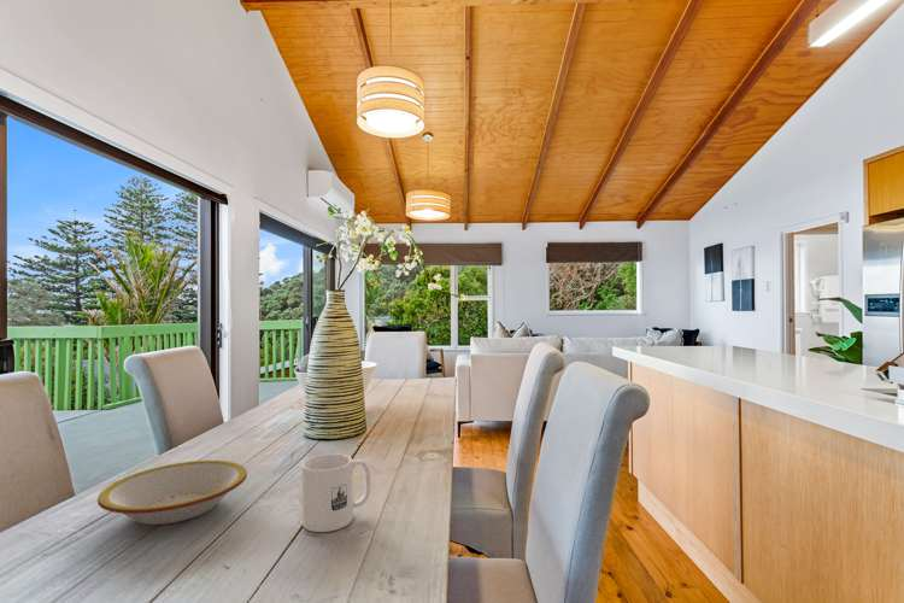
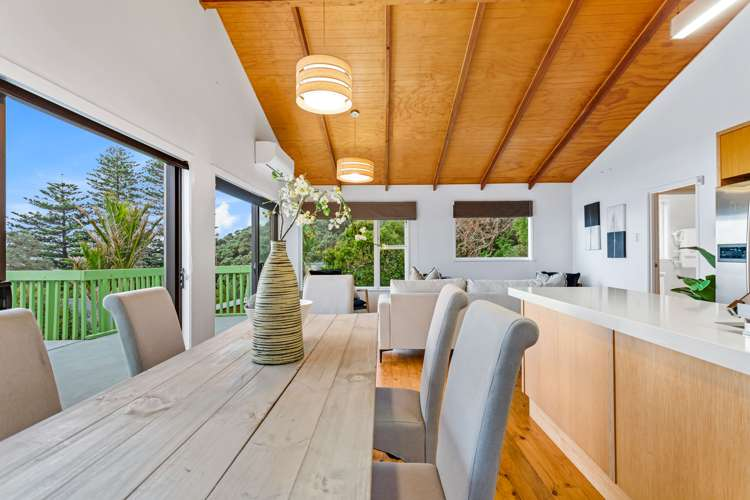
- mug [300,452,371,533]
- bowl [96,459,248,526]
